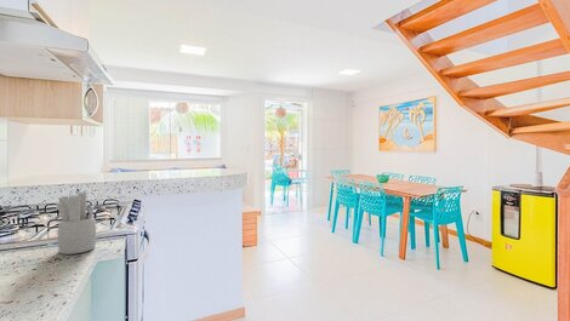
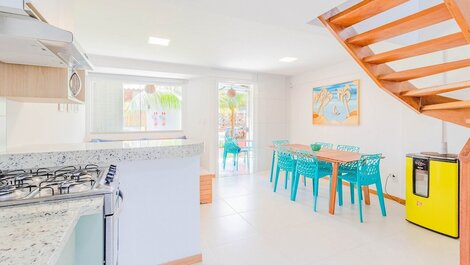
- utensil holder [55,191,97,256]
